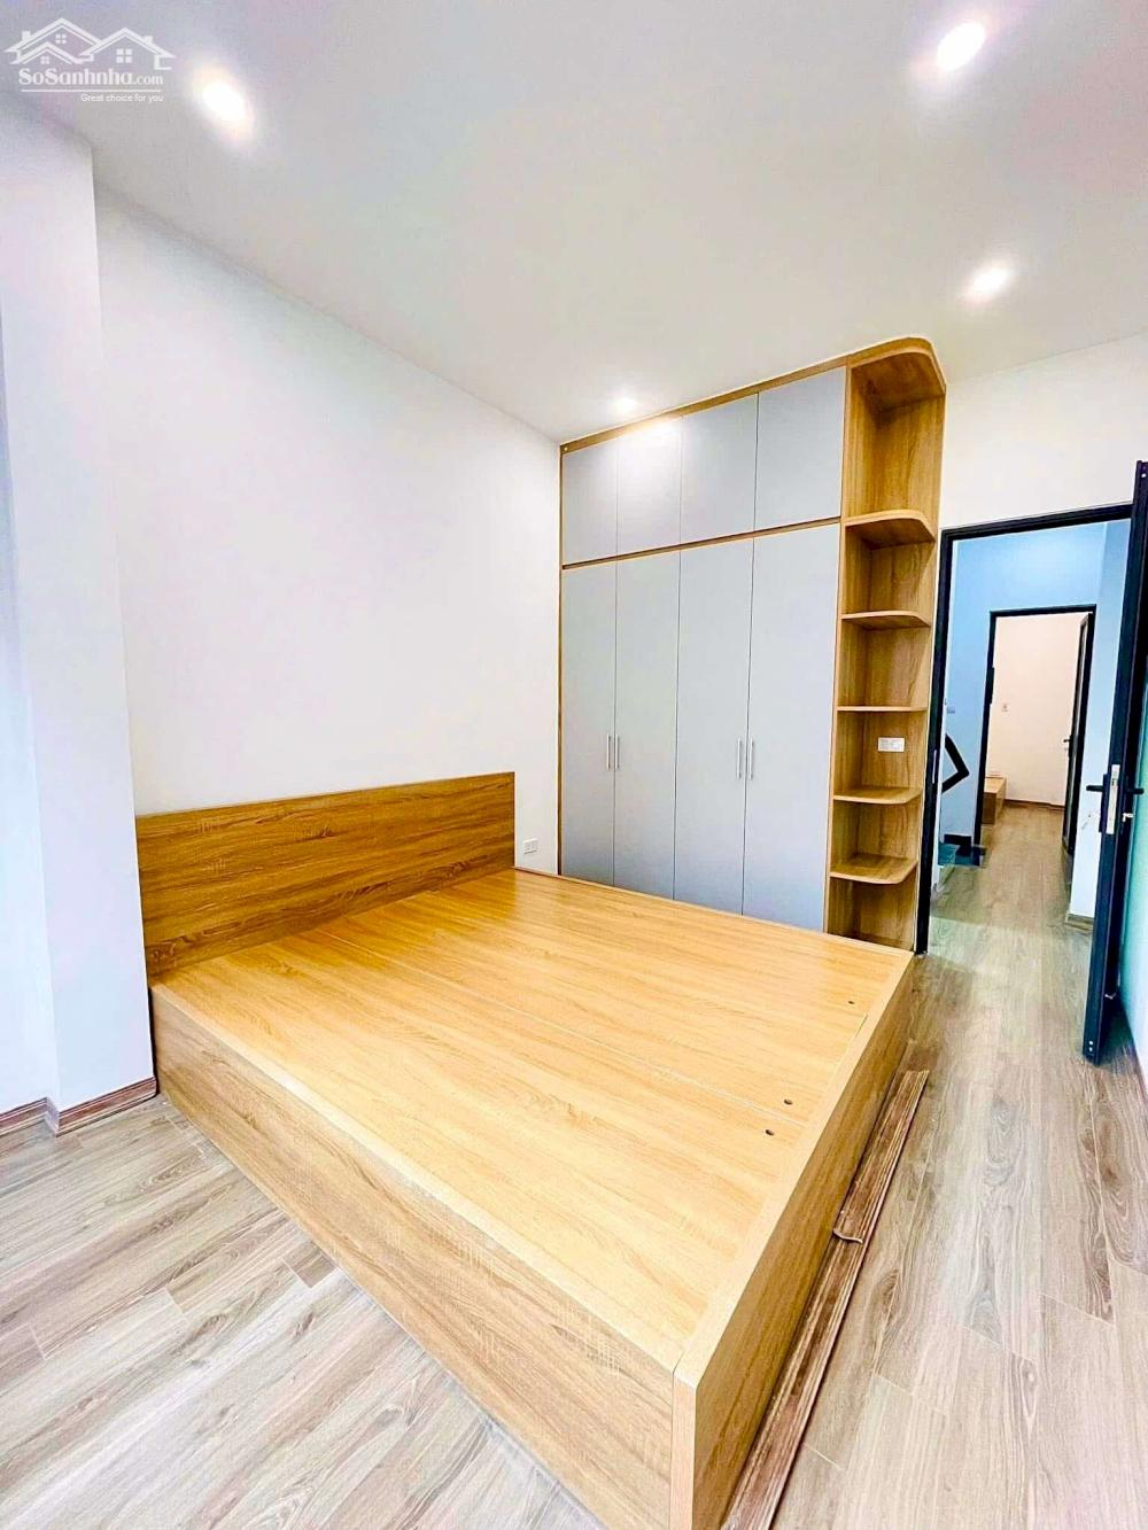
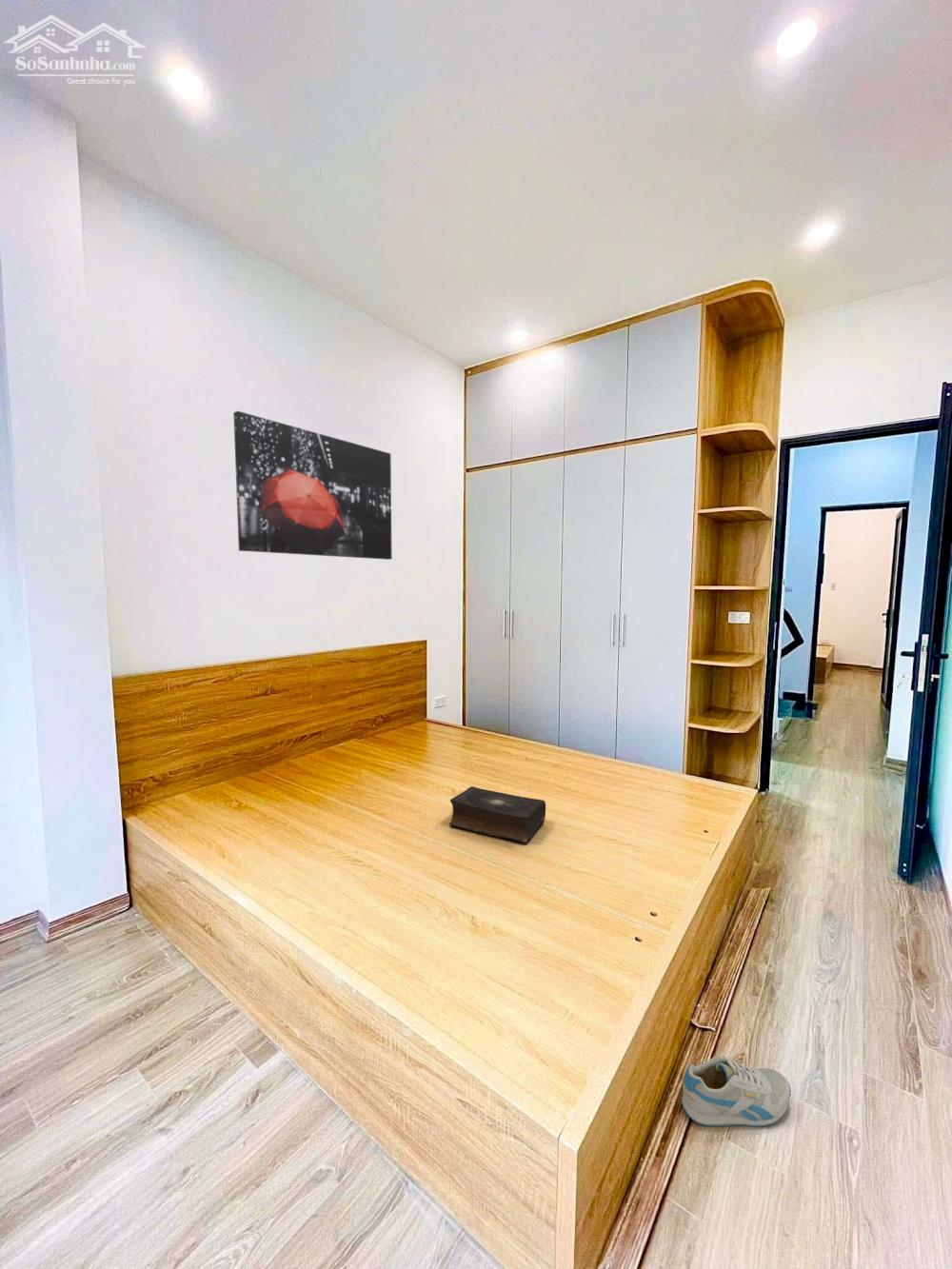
+ book [448,785,546,843]
+ wall art [232,410,393,561]
+ sneaker [681,1055,792,1128]
